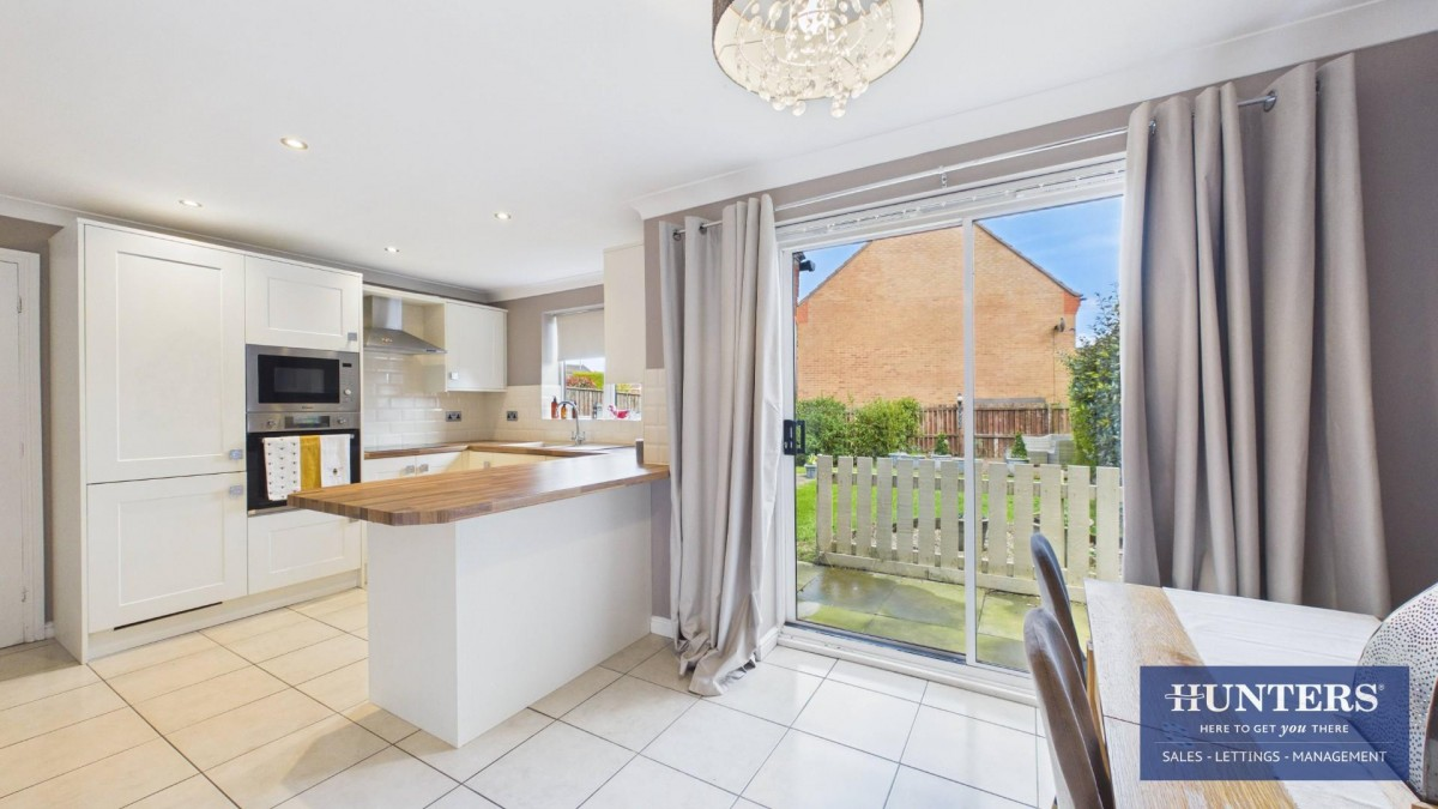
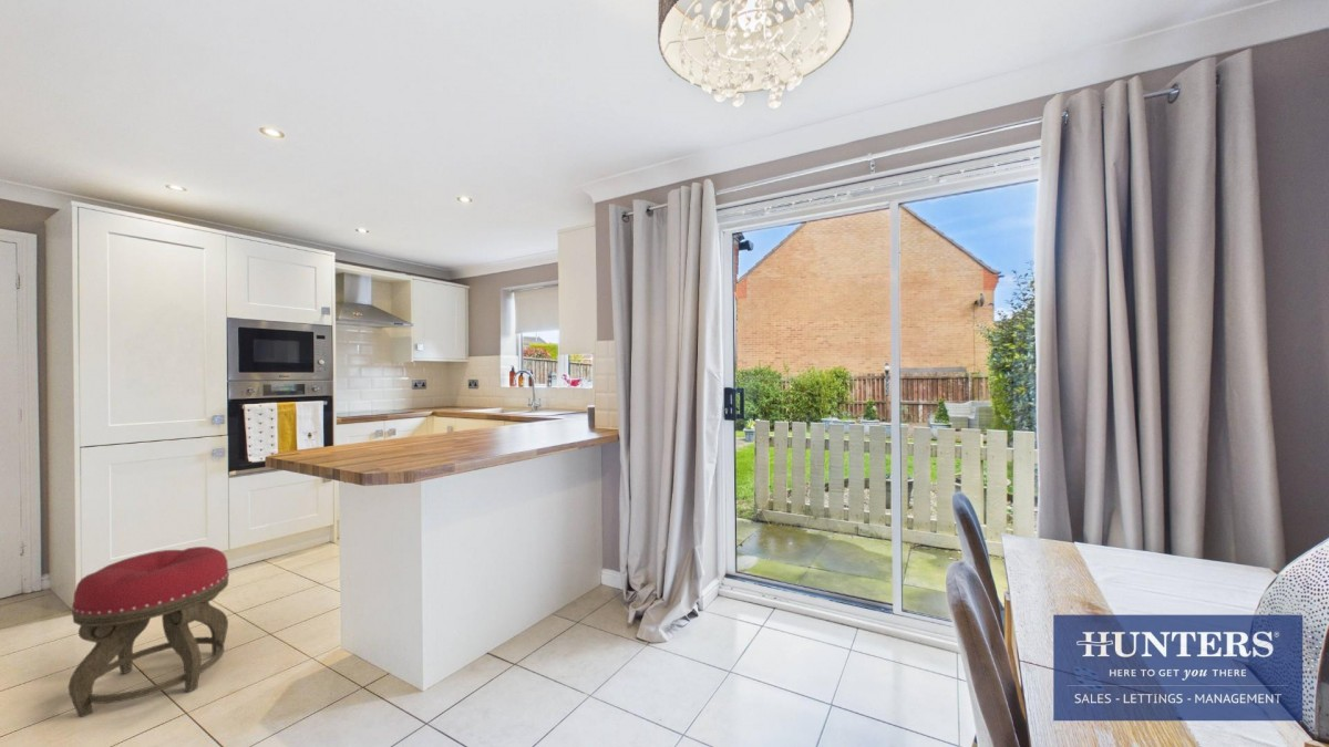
+ stool [68,546,230,718]
